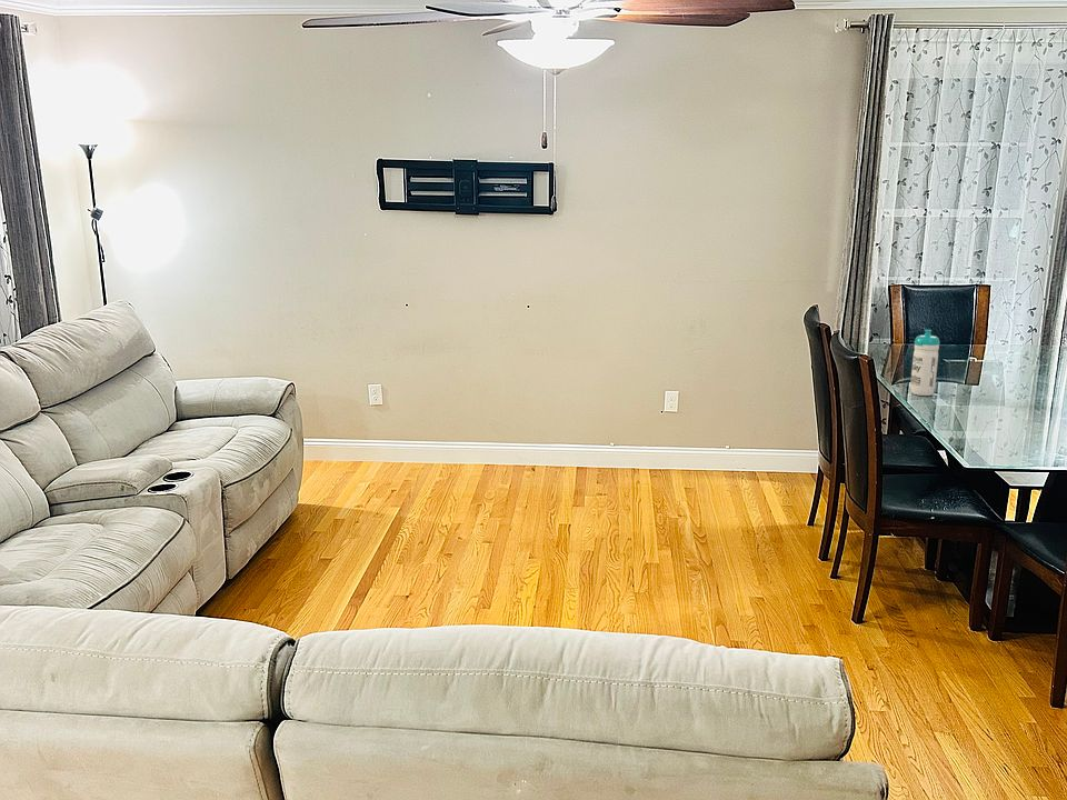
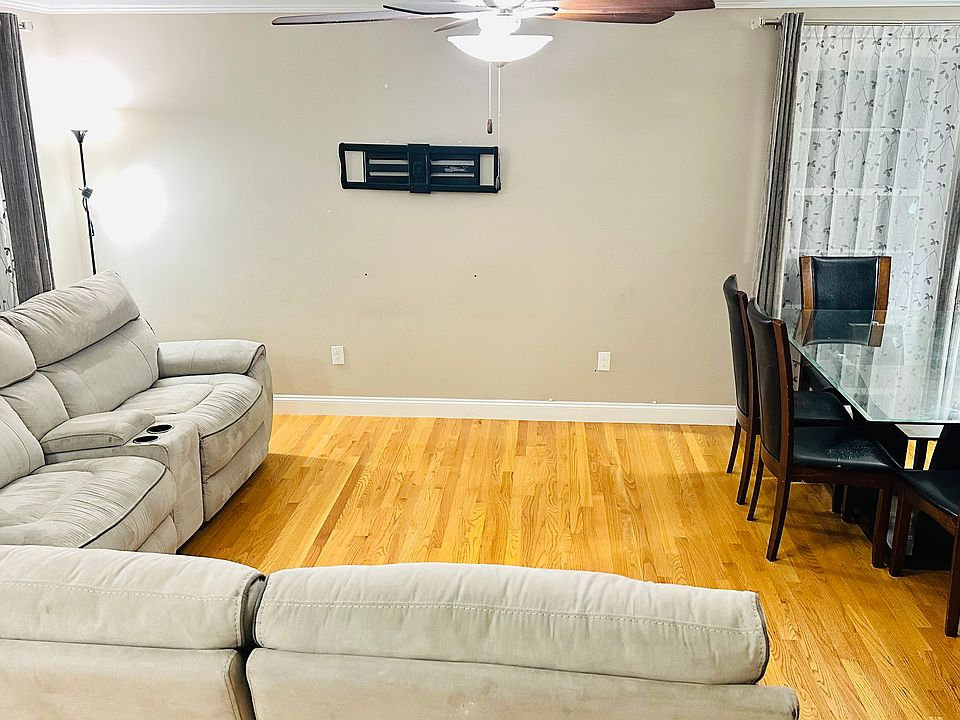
- water bottle [909,329,940,397]
